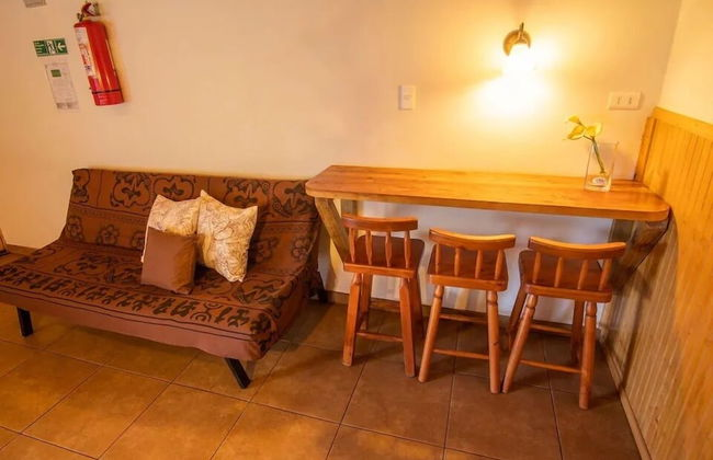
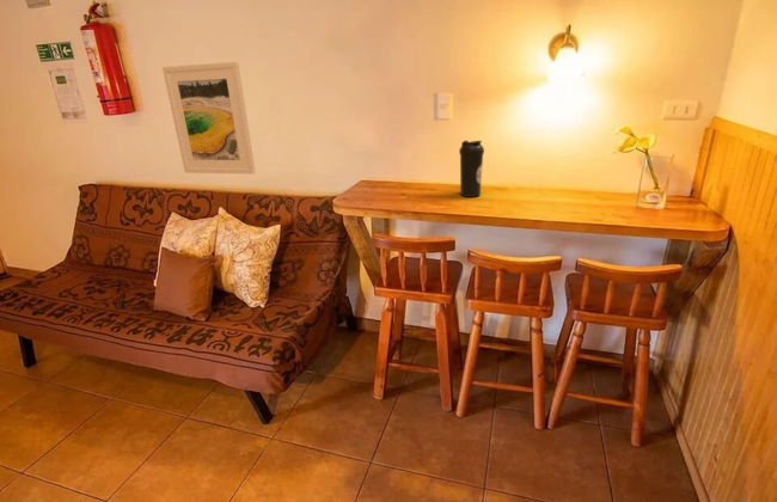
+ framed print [161,61,256,175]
+ water bottle [458,140,485,198]
